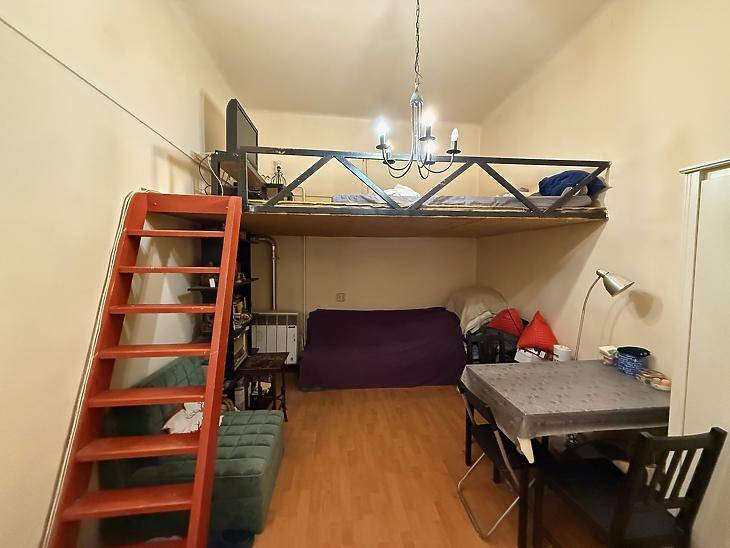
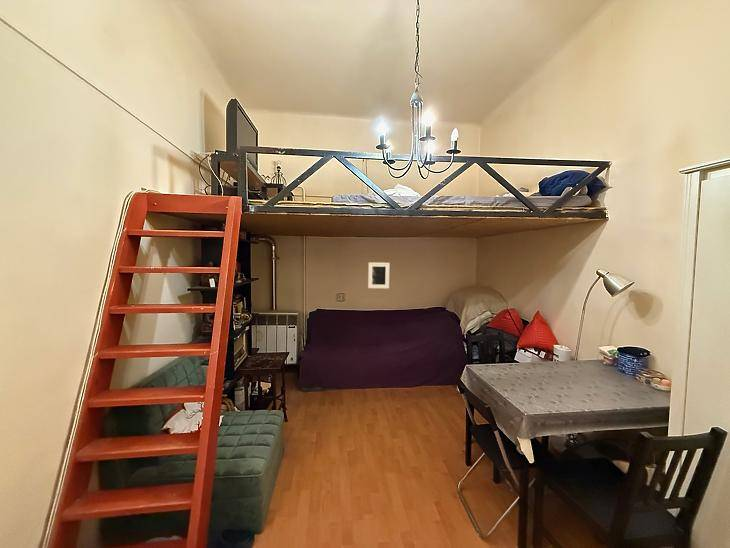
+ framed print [367,261,391,289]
